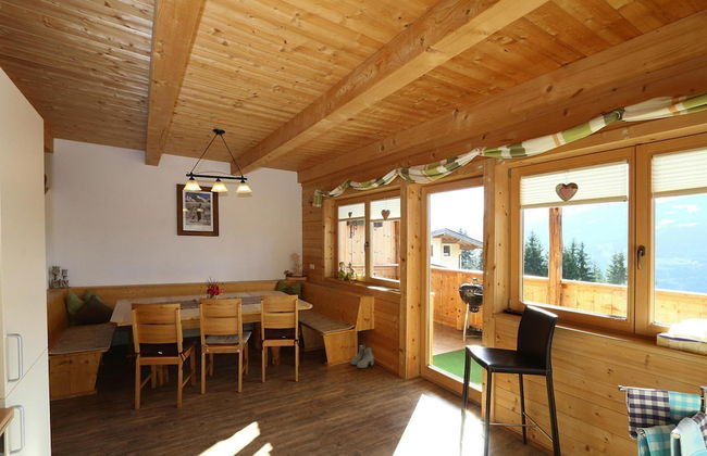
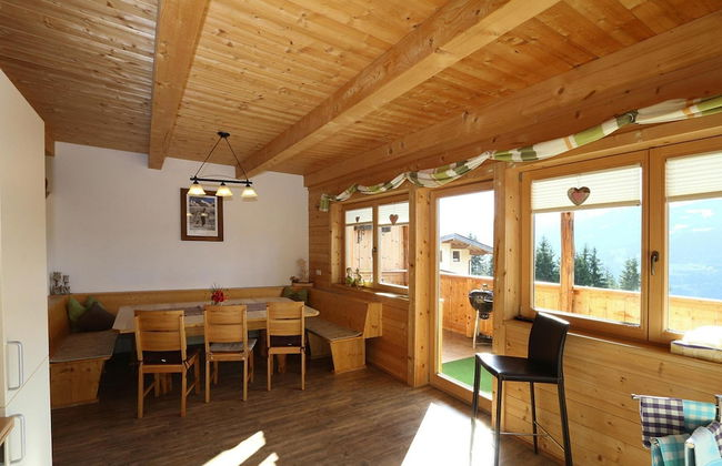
- boots [349,343,374,369]
